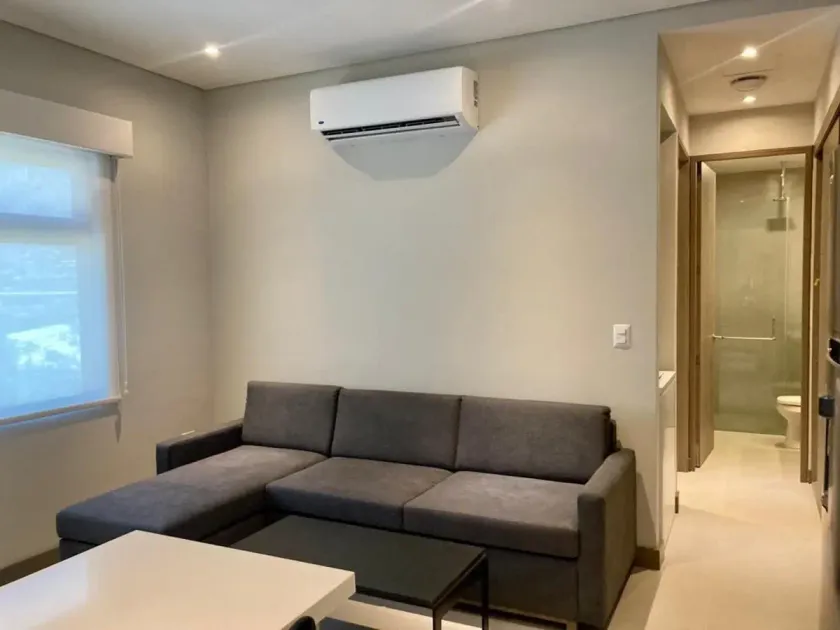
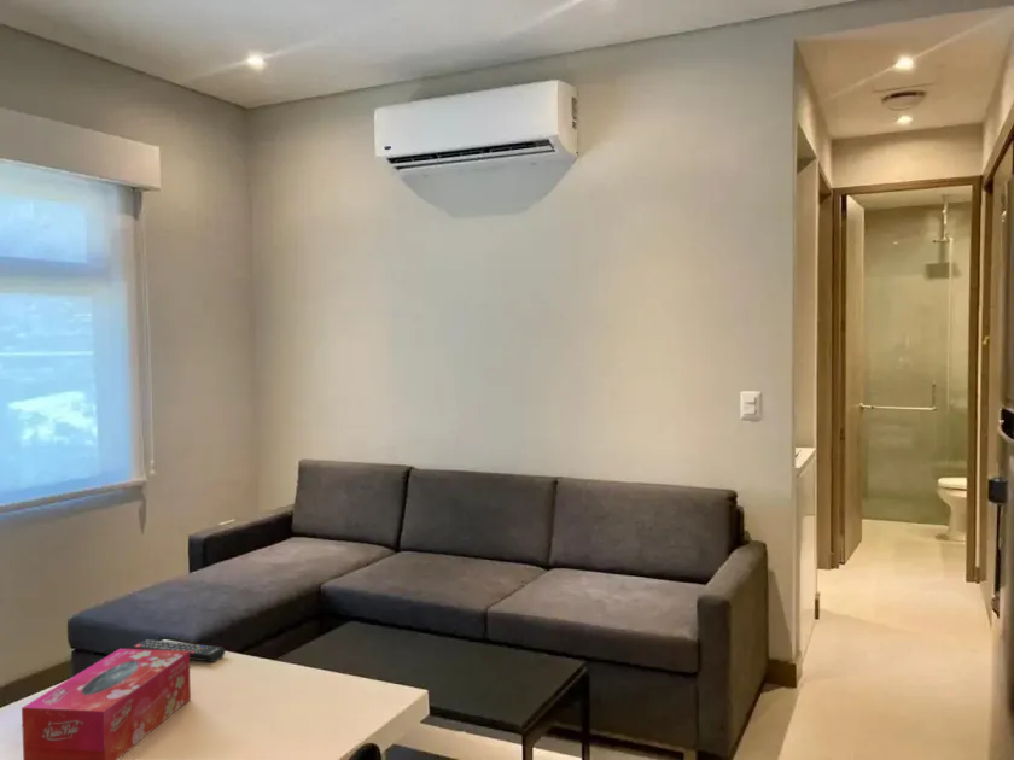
+ remote control [128,638,227,663]
+ tissue box [21,648,192,760]
